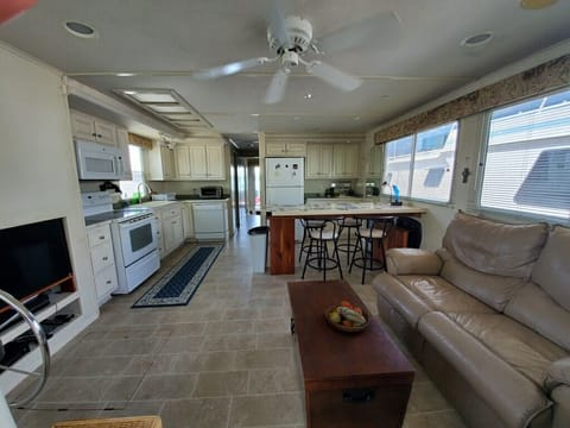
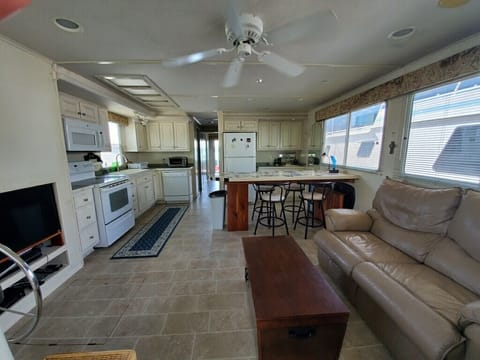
- fruit bowl [324,300,370,333]
